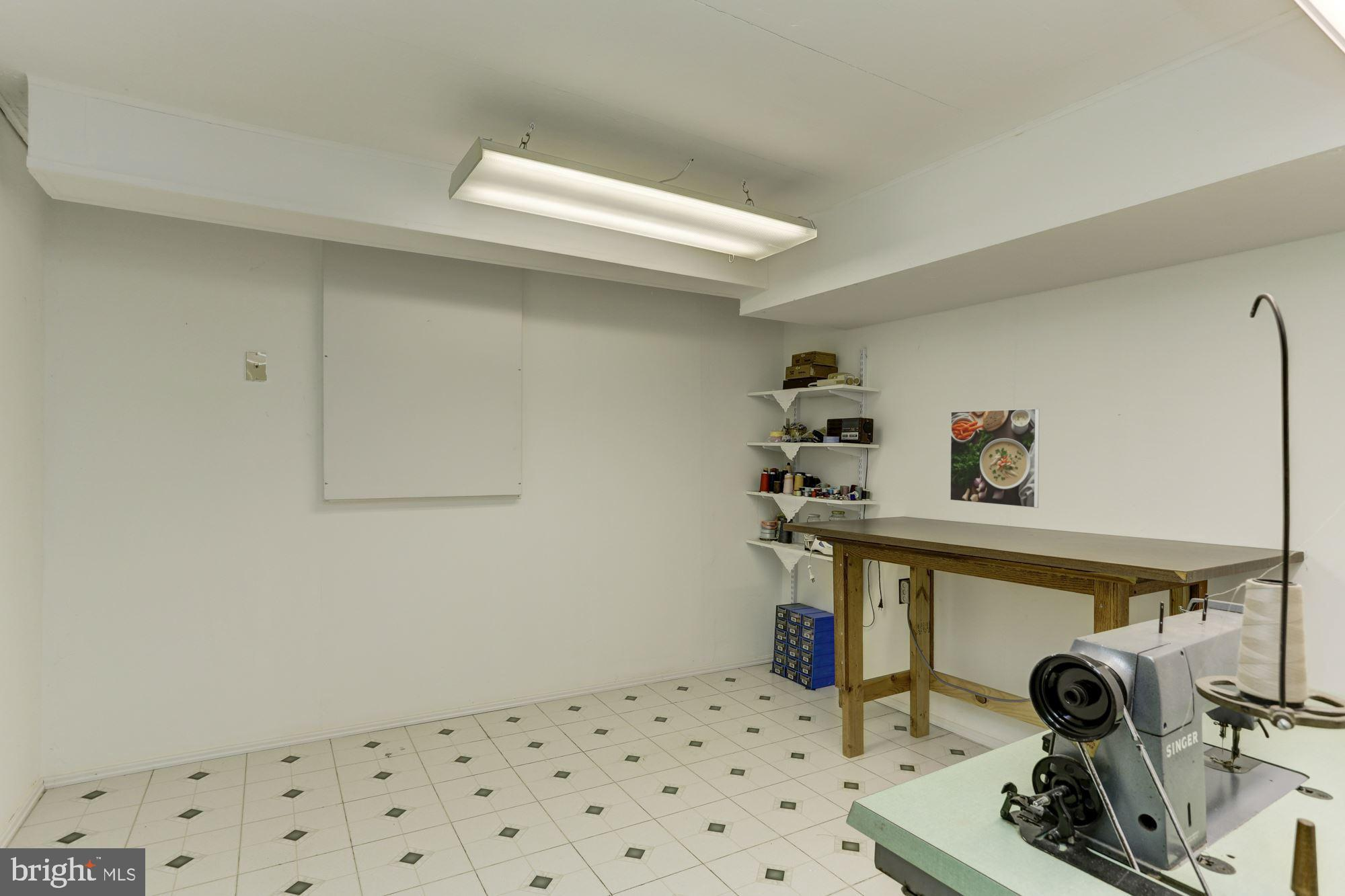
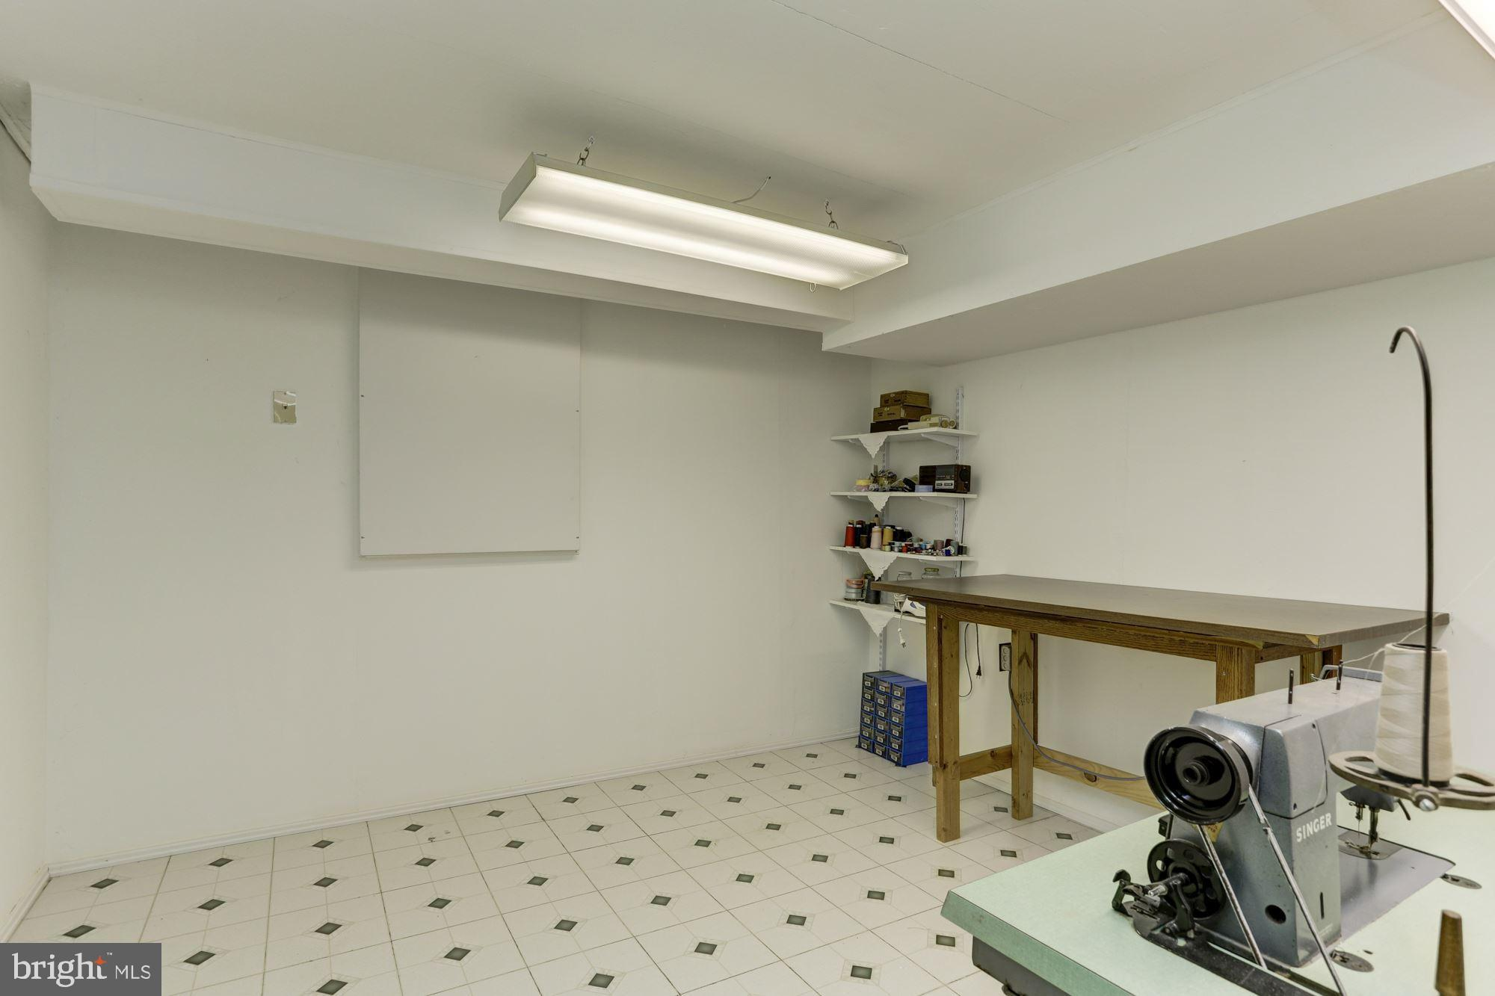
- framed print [950,408,1040,509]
